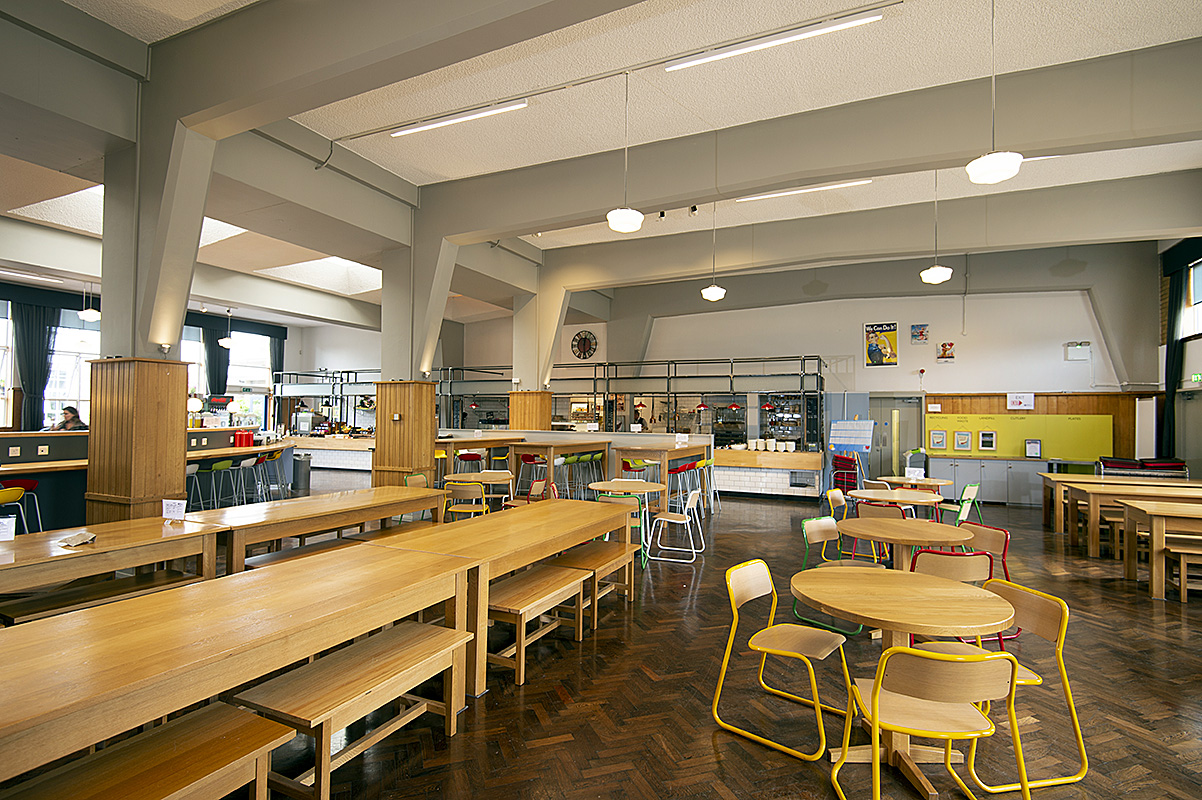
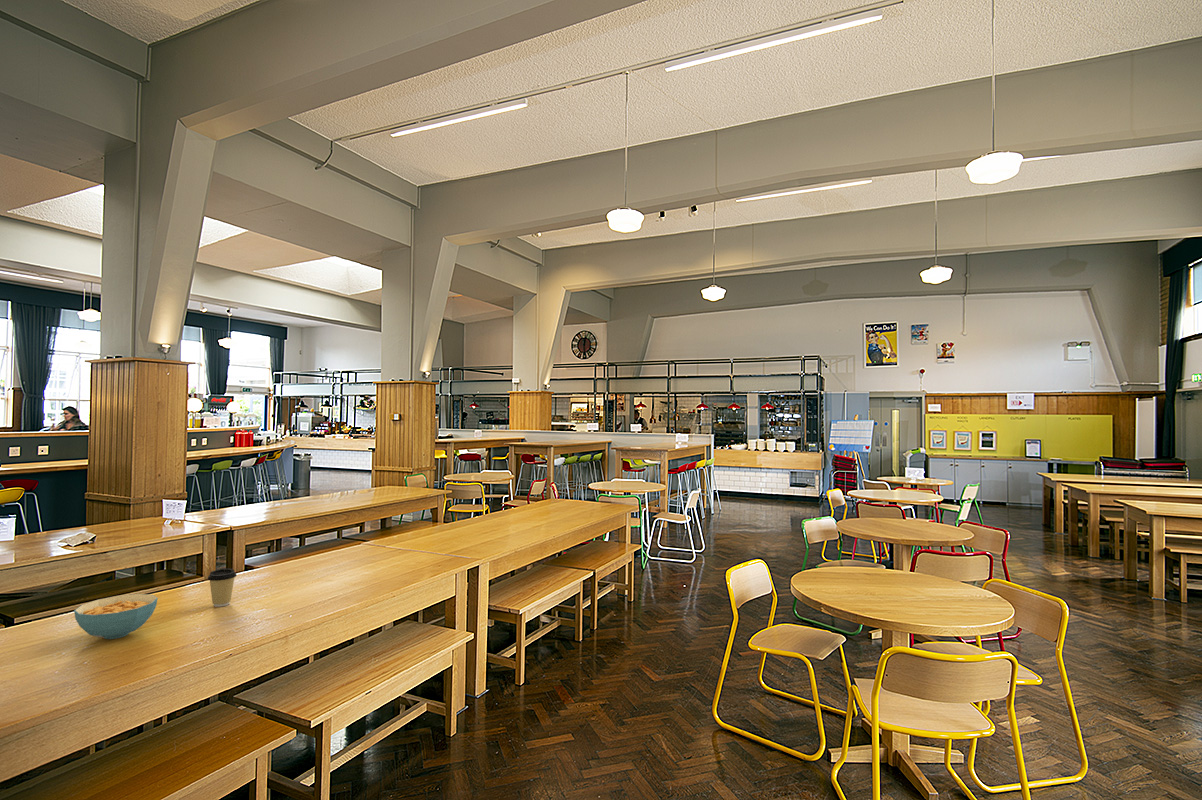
+ cereal bowl [73,593,159,640]
+ coffee cup [207,568,238,608]
